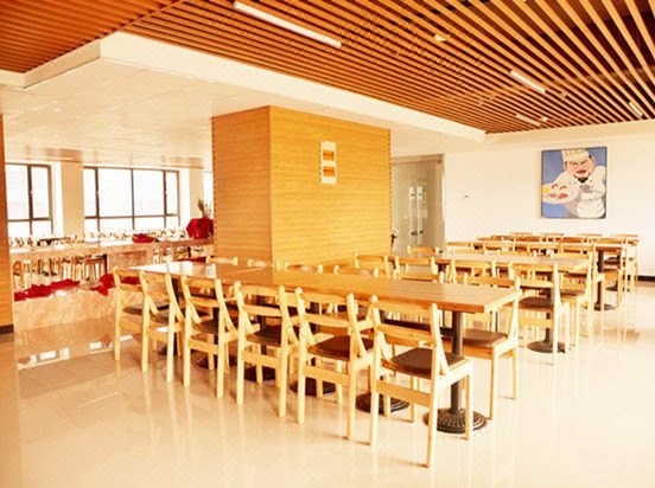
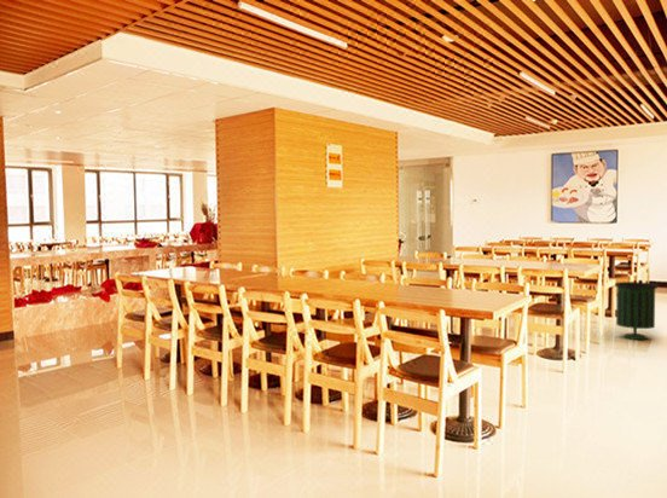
+ trash can [614,280,659,341]
